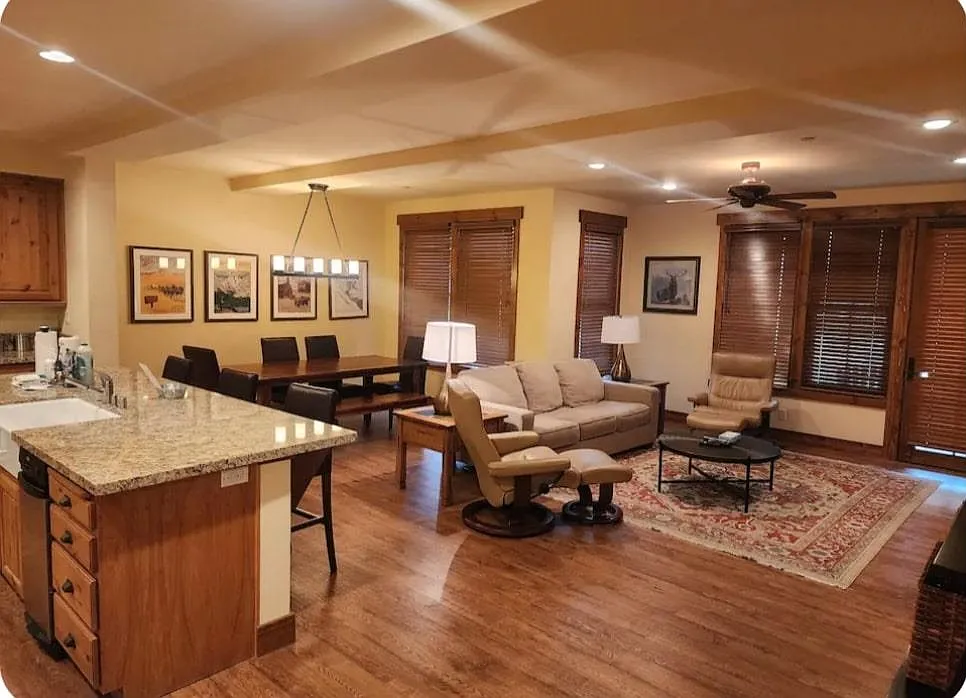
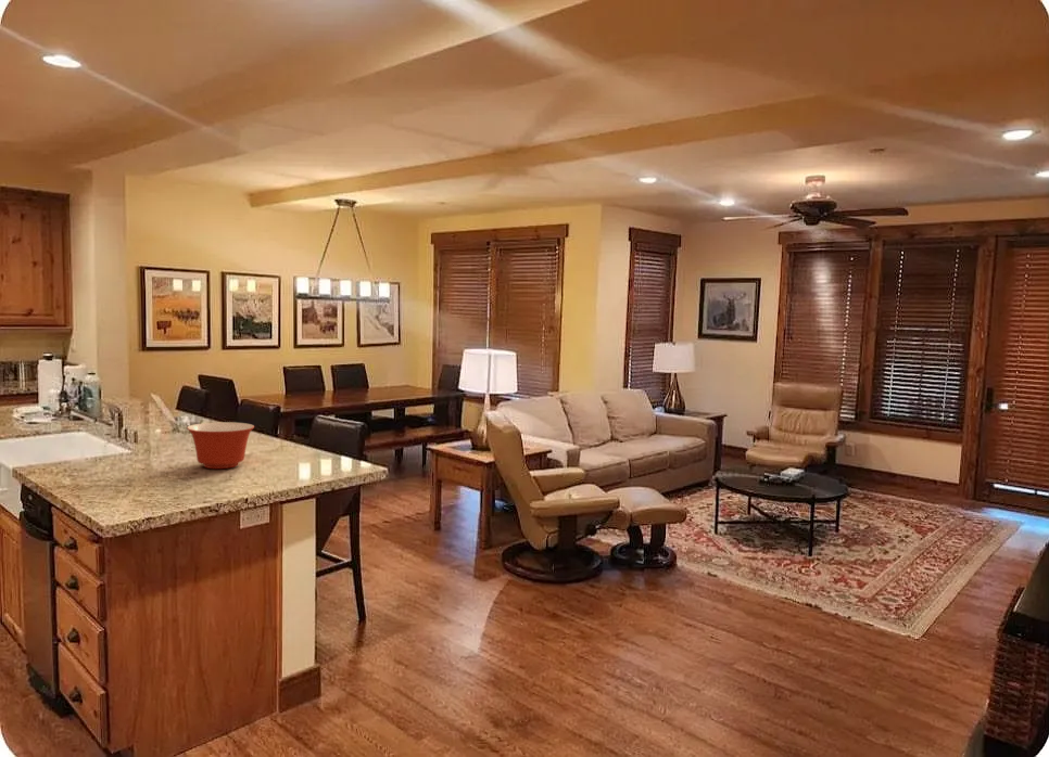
+ mixing bowl [186,421,255,470]
